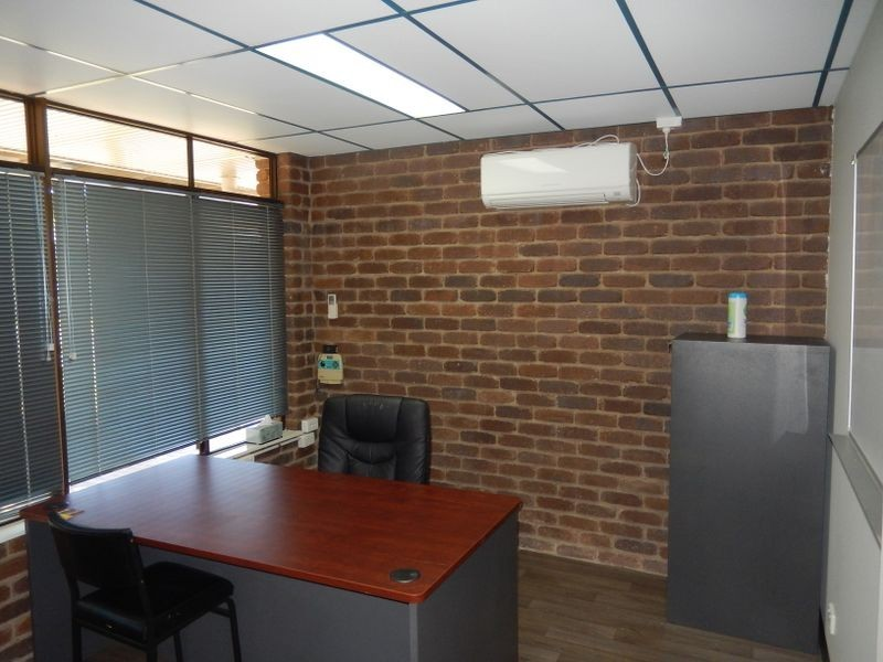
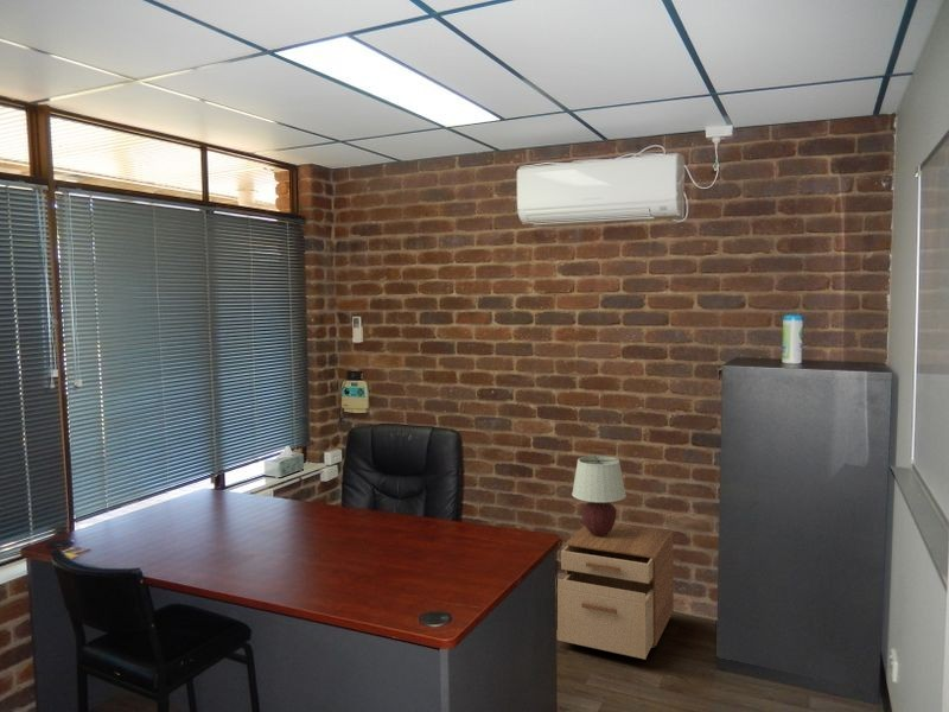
+ filing cabinet [556,522,675,660]
+ table lamp [571,454,628,536]
